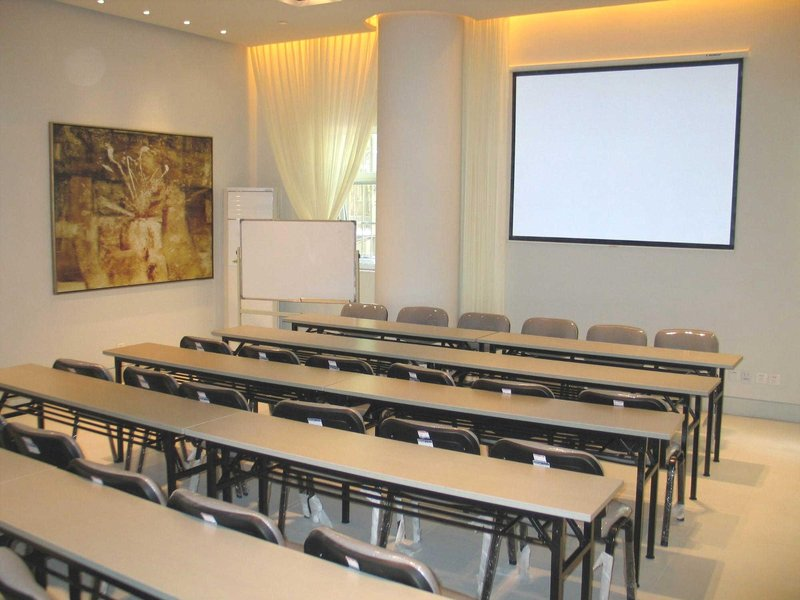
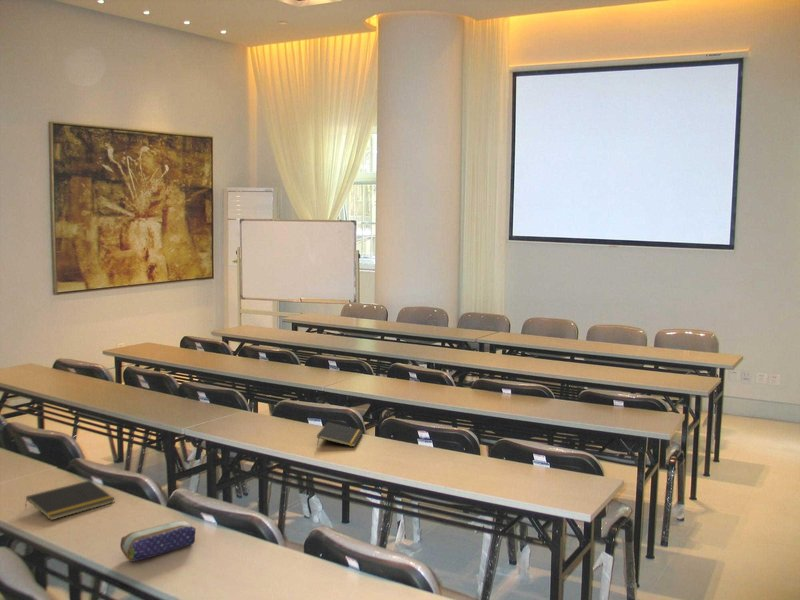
+ pencil case [119,519,197,563]
+ notepad [316,421,364,448]
+ notepad [24,479,116,521]
